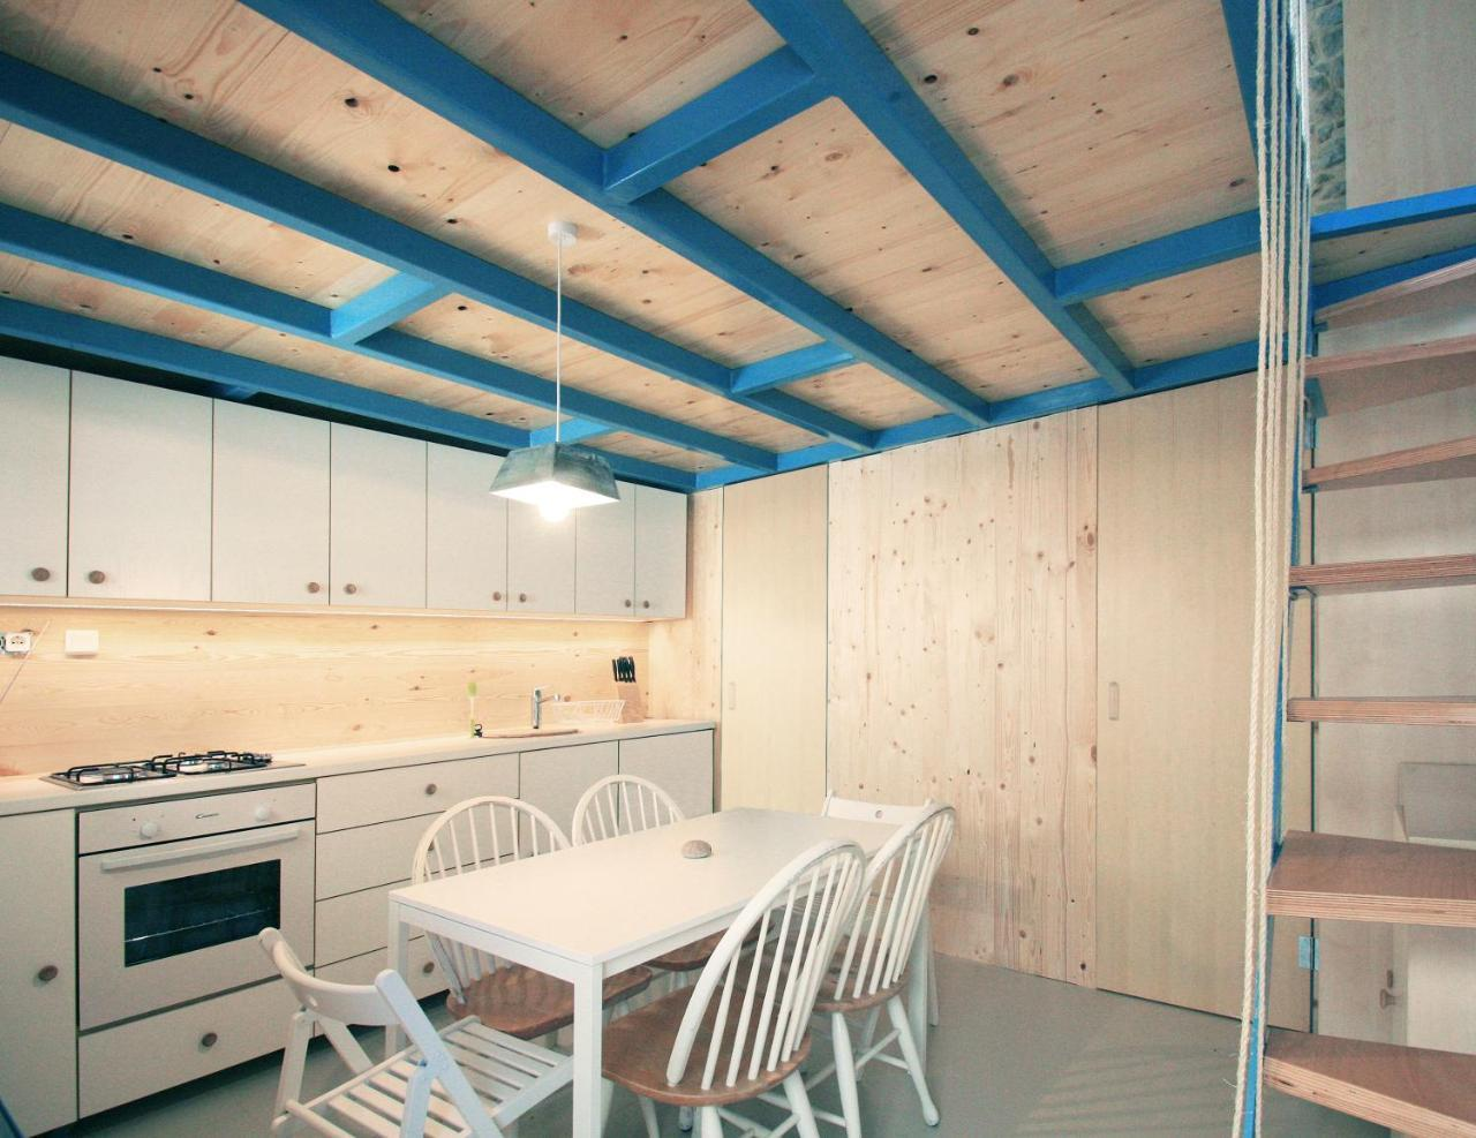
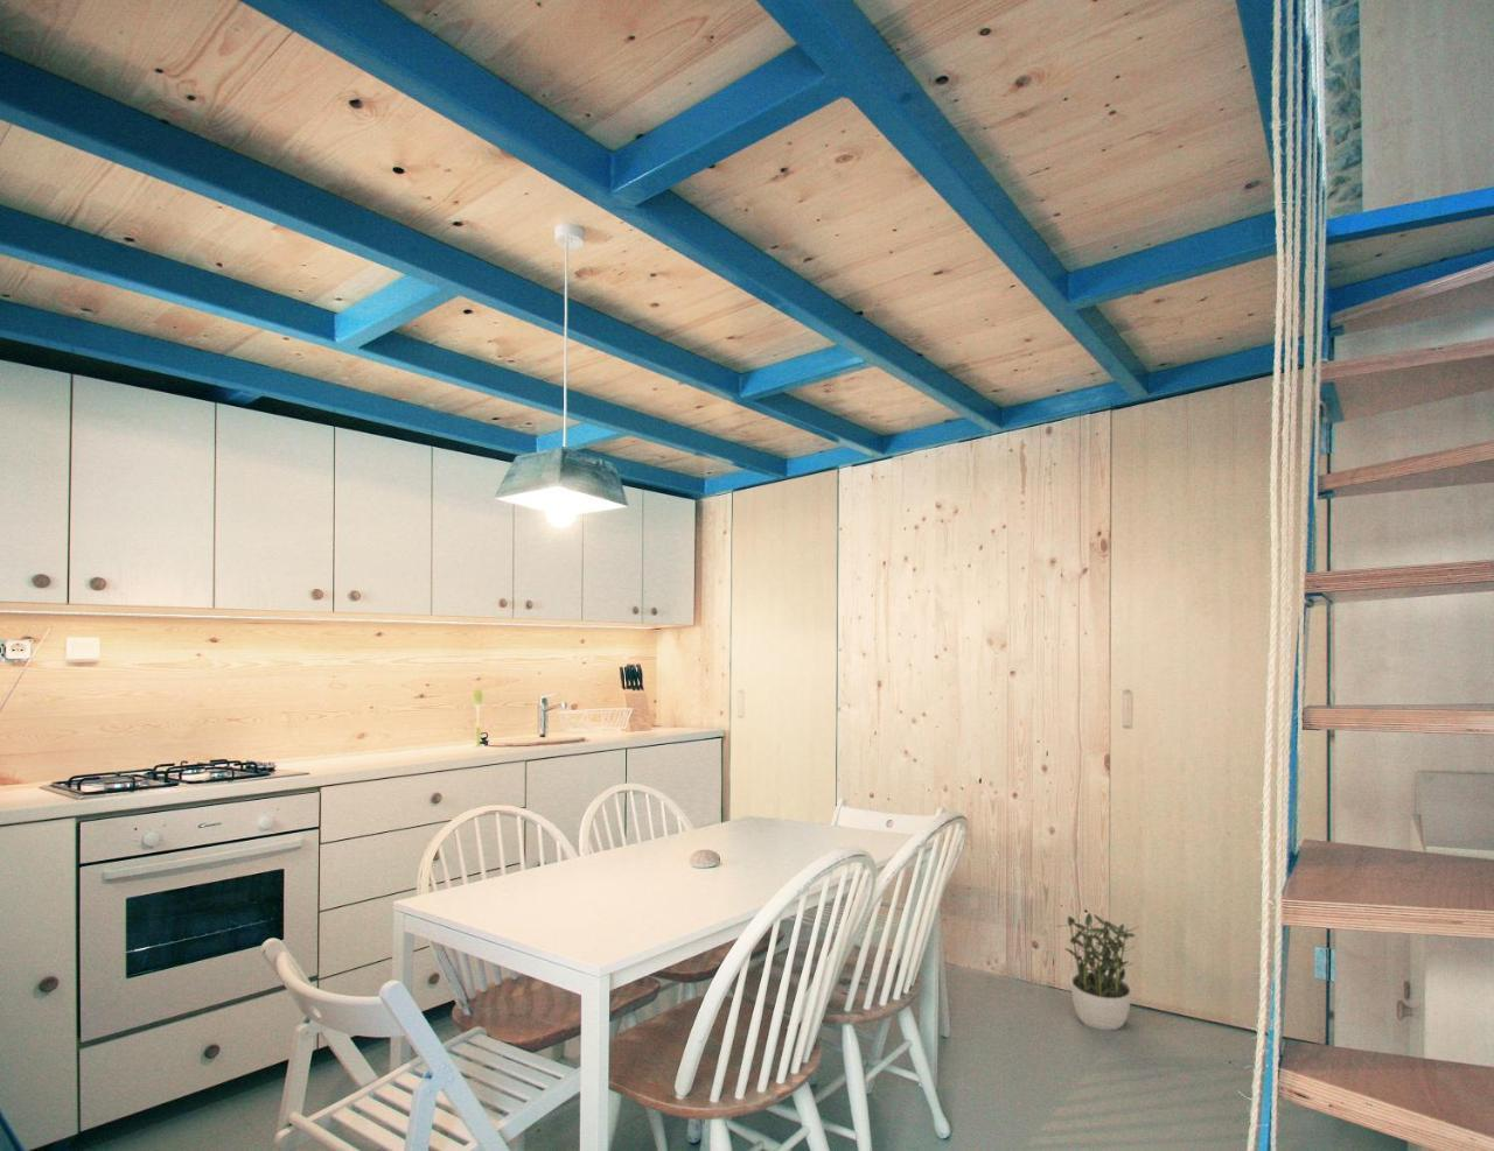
+ potted plant [1055,912,1140,1031]
